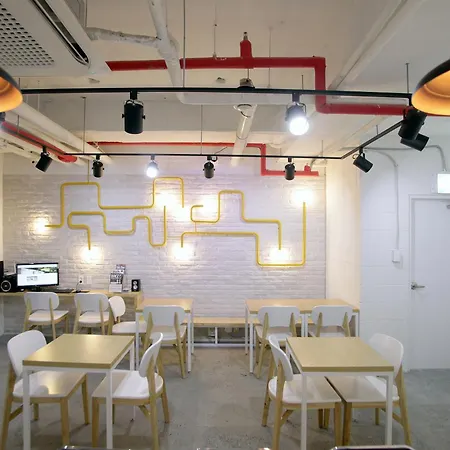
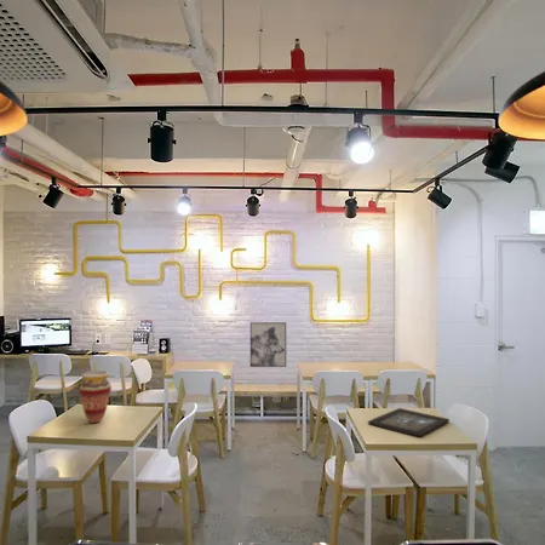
+ wall art [249,321,287,368]
+ tray [367,407,451,437]
+ vase [79,369,113,424]
